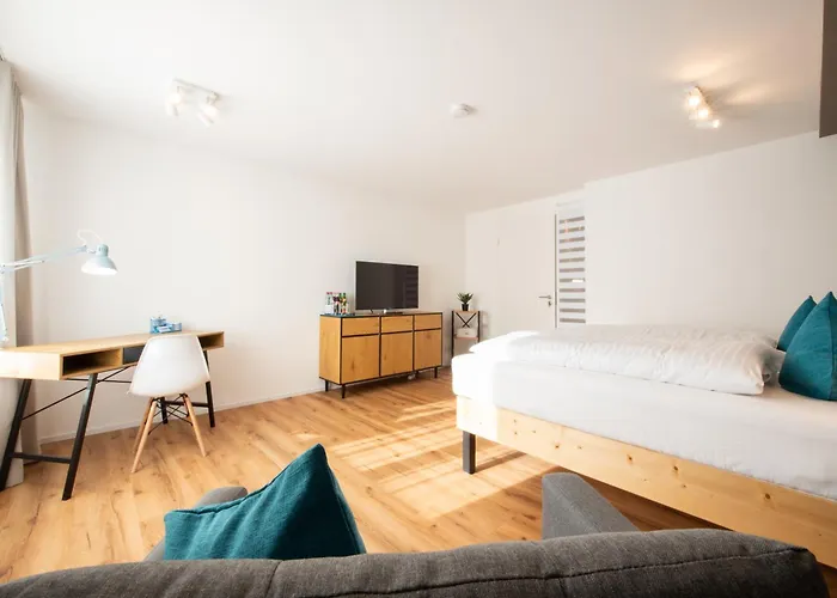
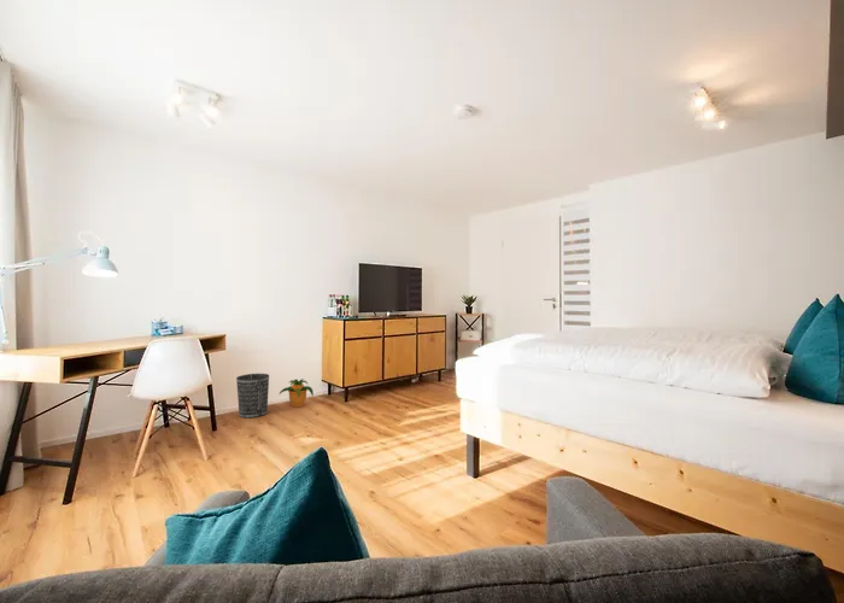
+ potted plant [279,377,315,408]
+ wastebasket [235,373,270,418]
